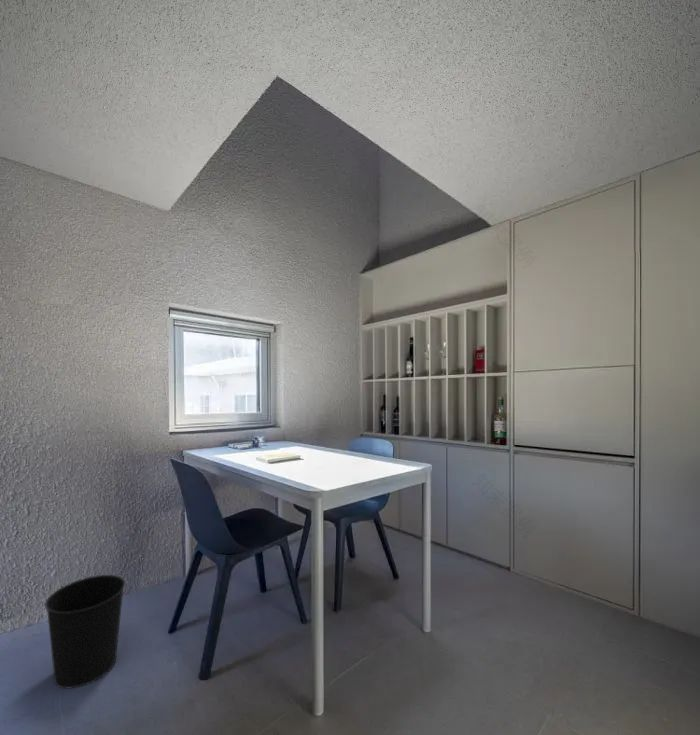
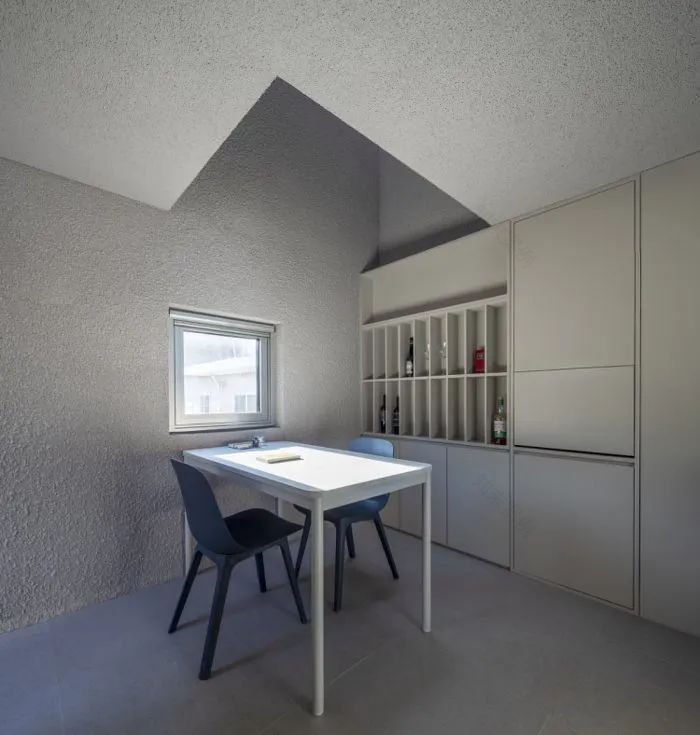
- wastebasket [44,574,126,690]
